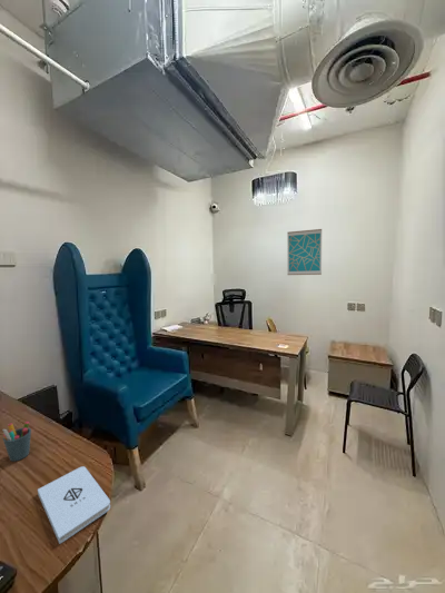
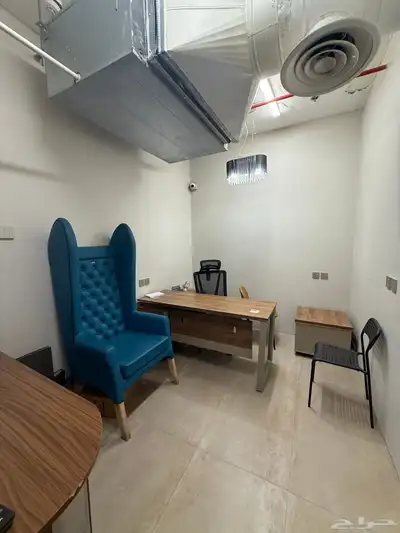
- pen holder [1,421,32,463]
- notepad [37,465,111,545]
- wall art [286,228,323,276]
